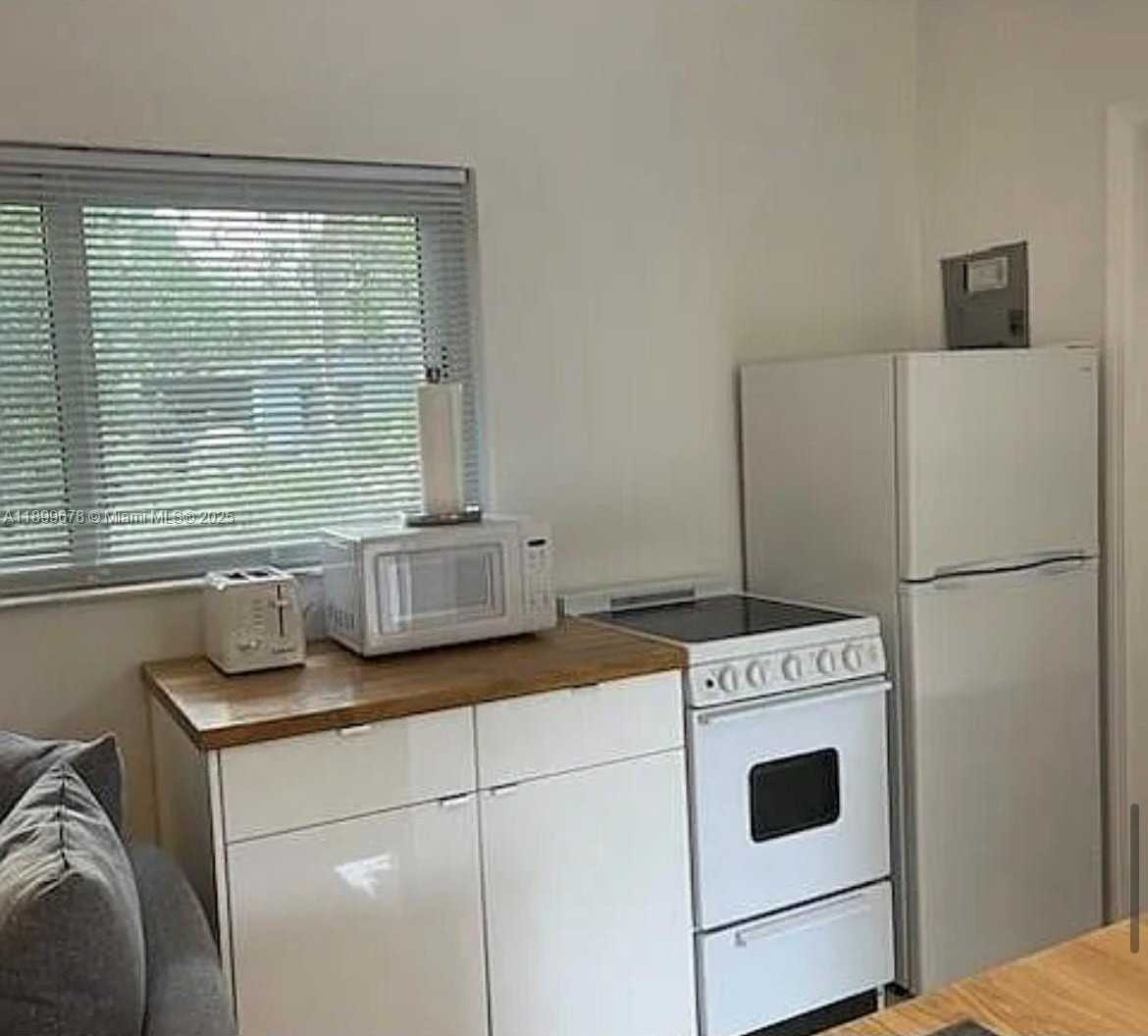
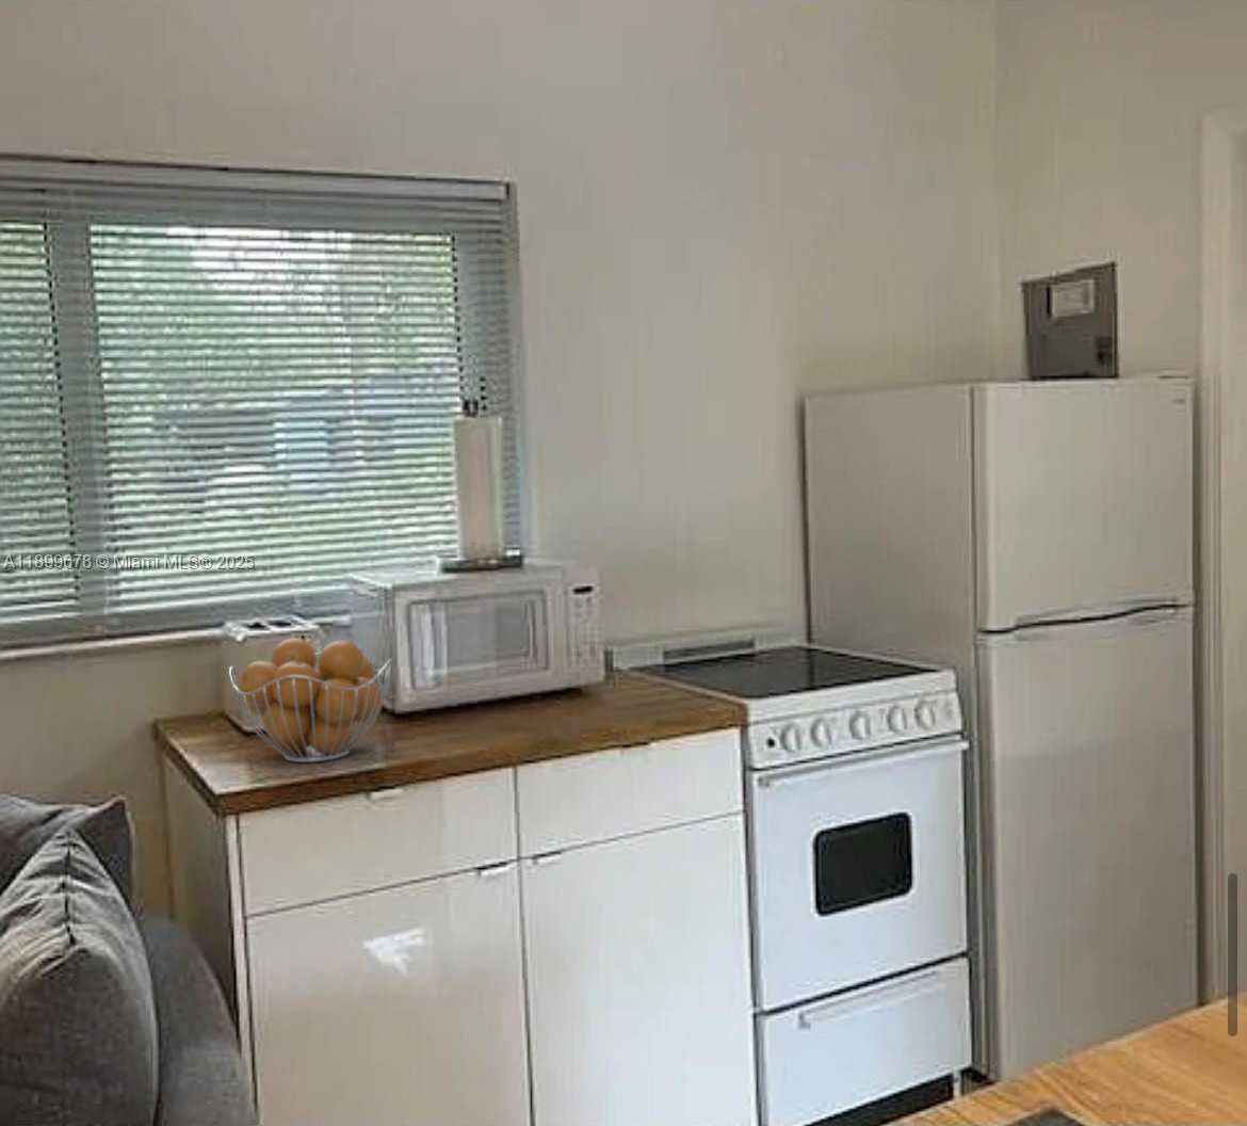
+ fruit basket [228,637,393,763]
